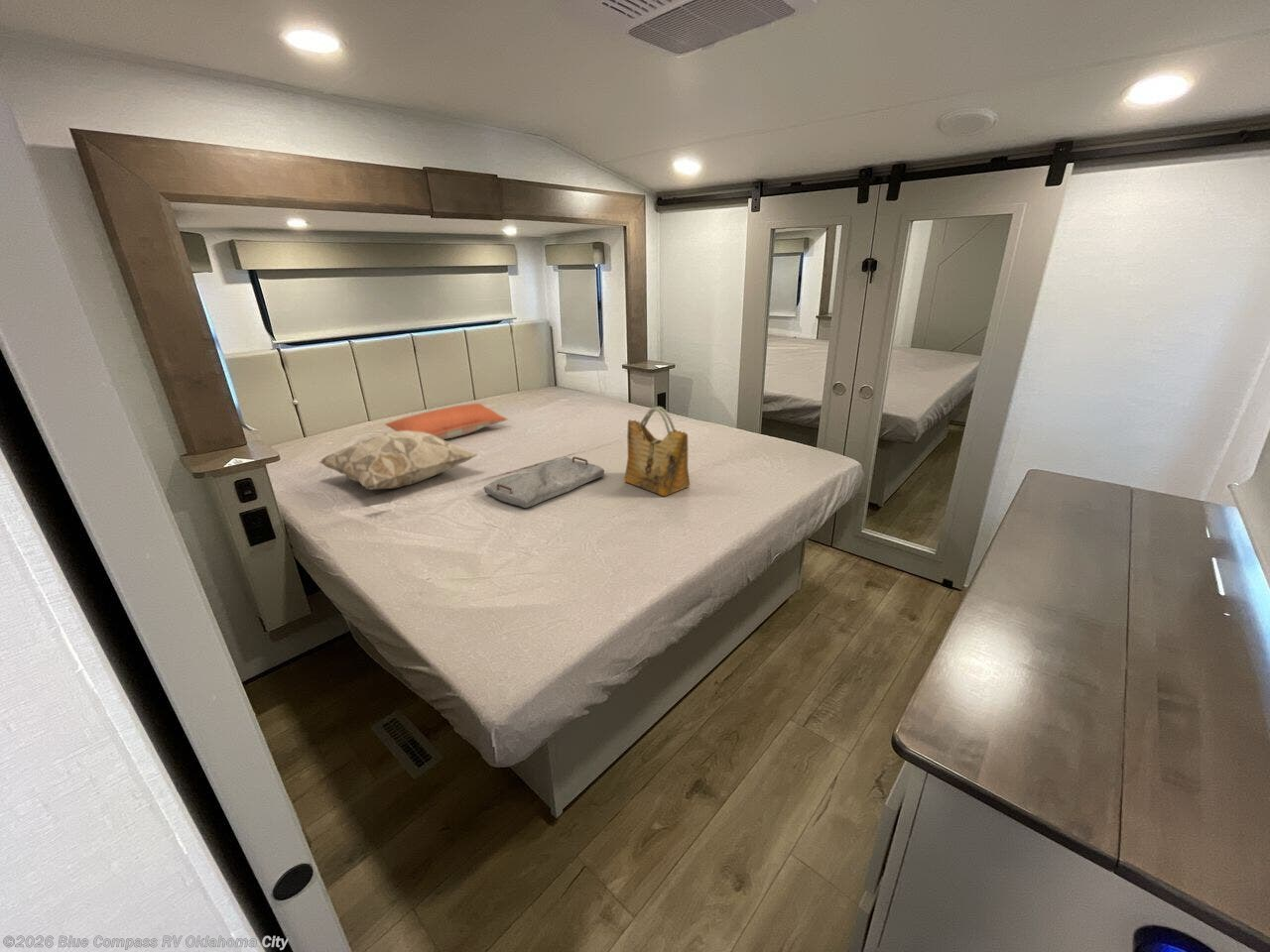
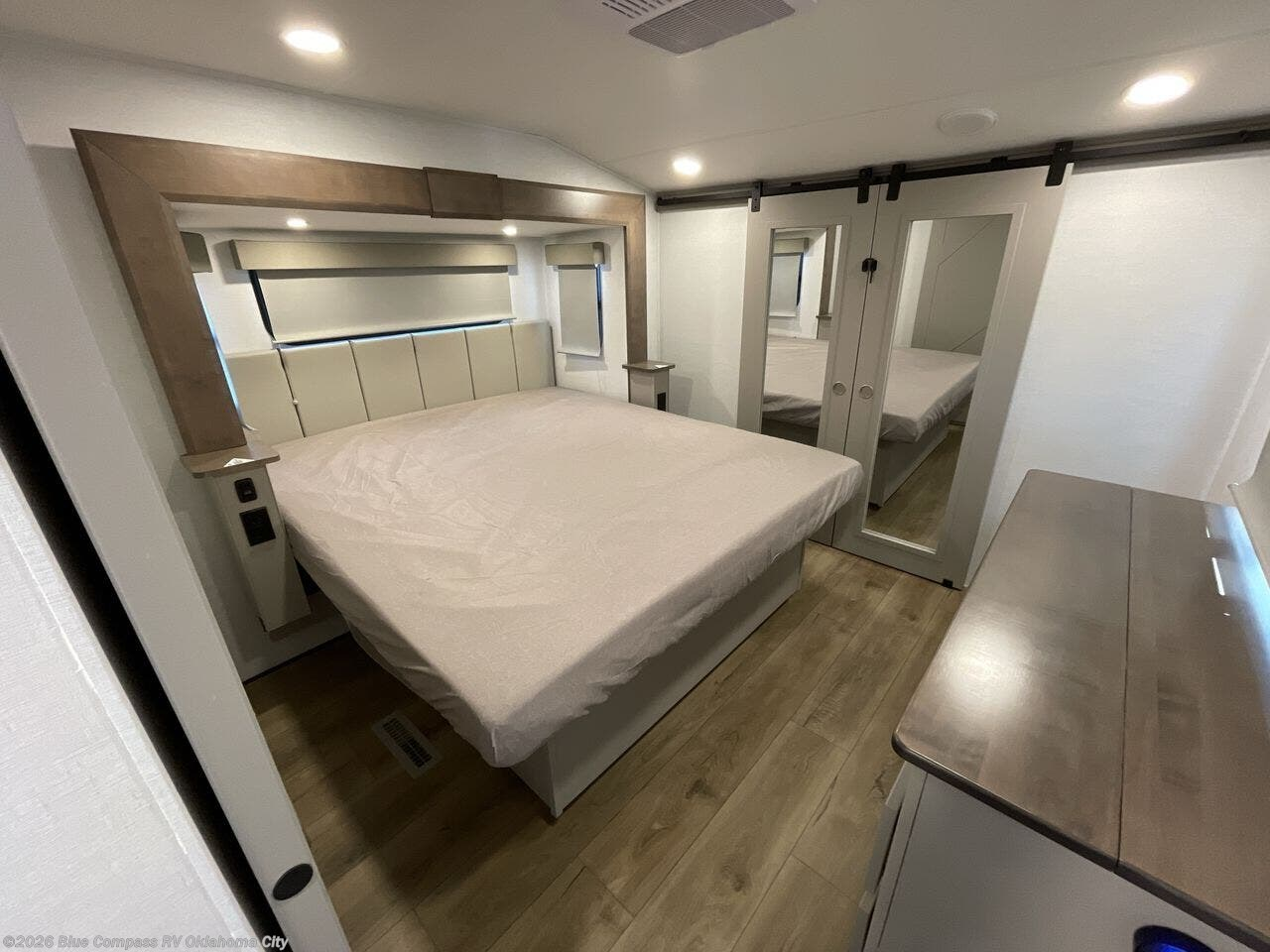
- serving tray [482,456,605,509]
- grocery bag [623,406,691,497]
- pillow [384,403,509,440]
- decorative pillow [318,430,479,491]
